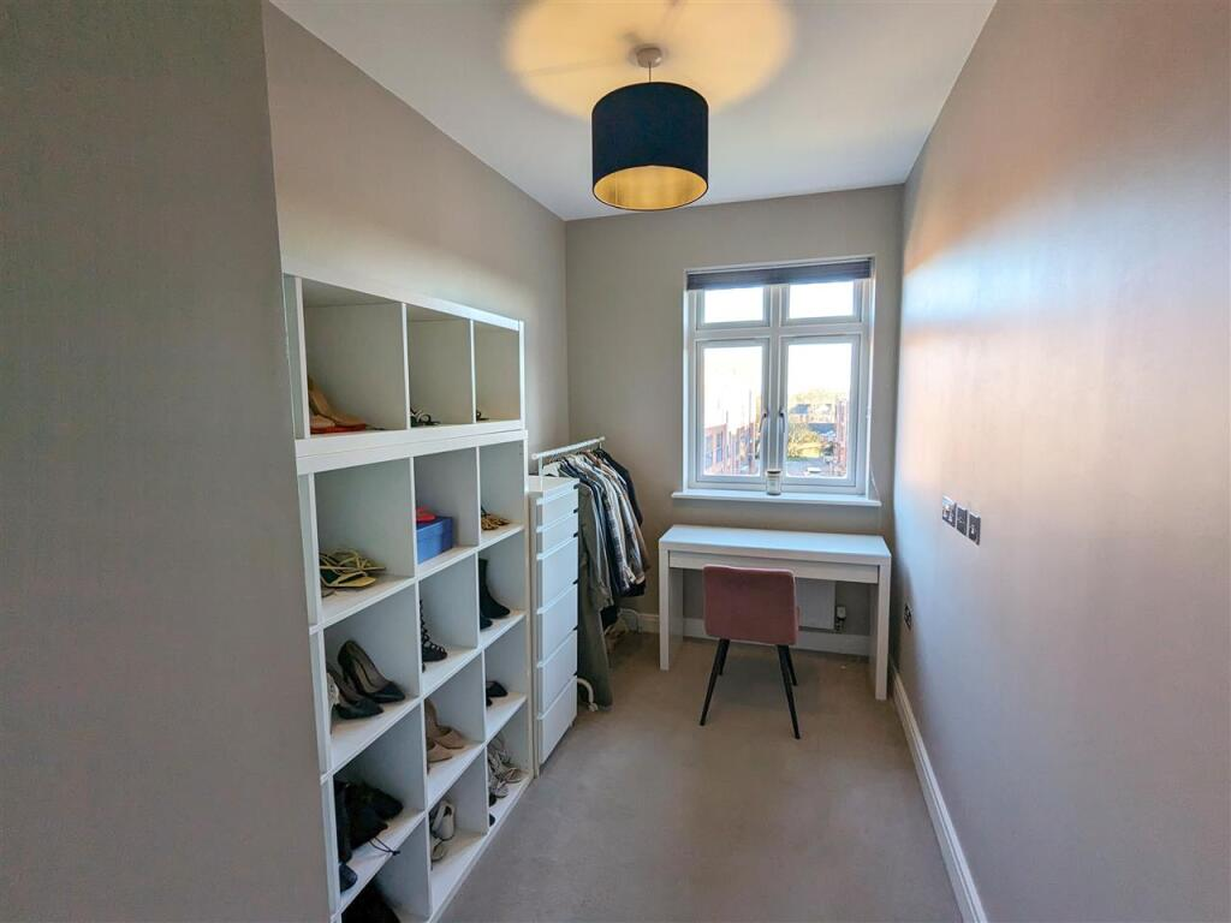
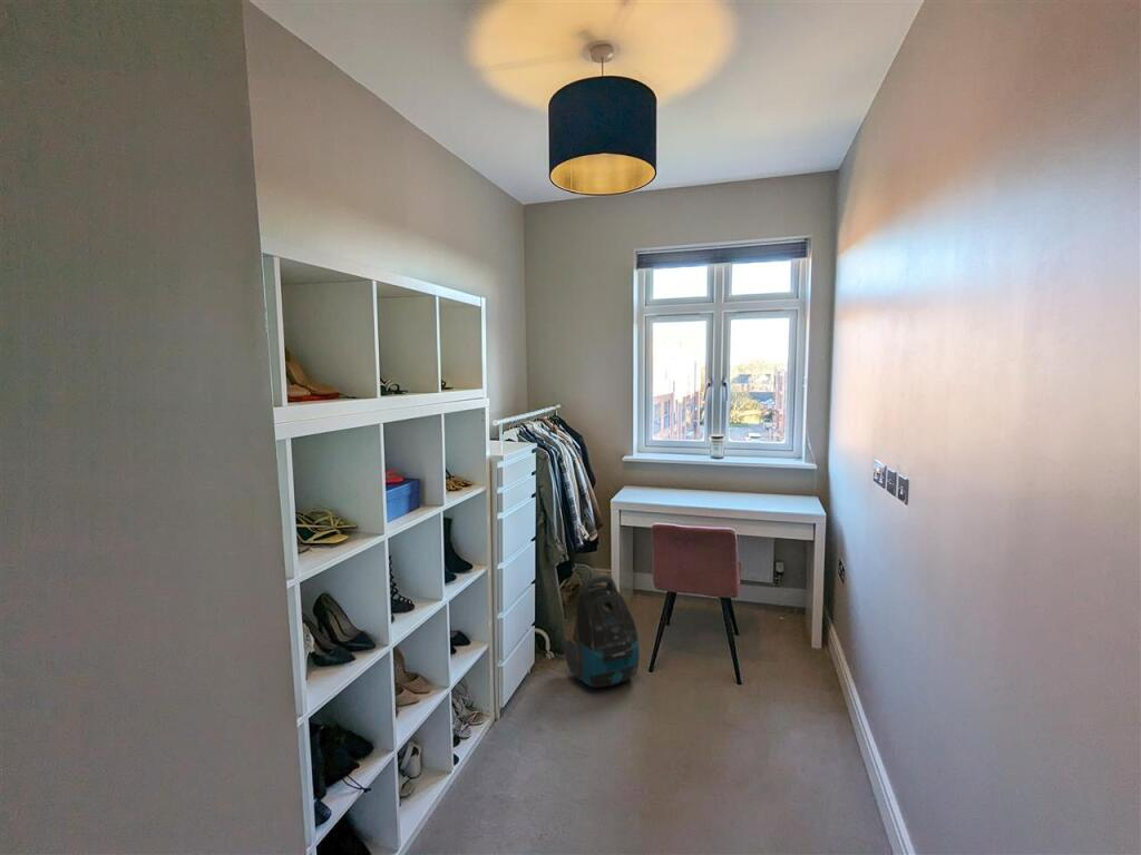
+ vacuum cleaner [564,574,641,688]
